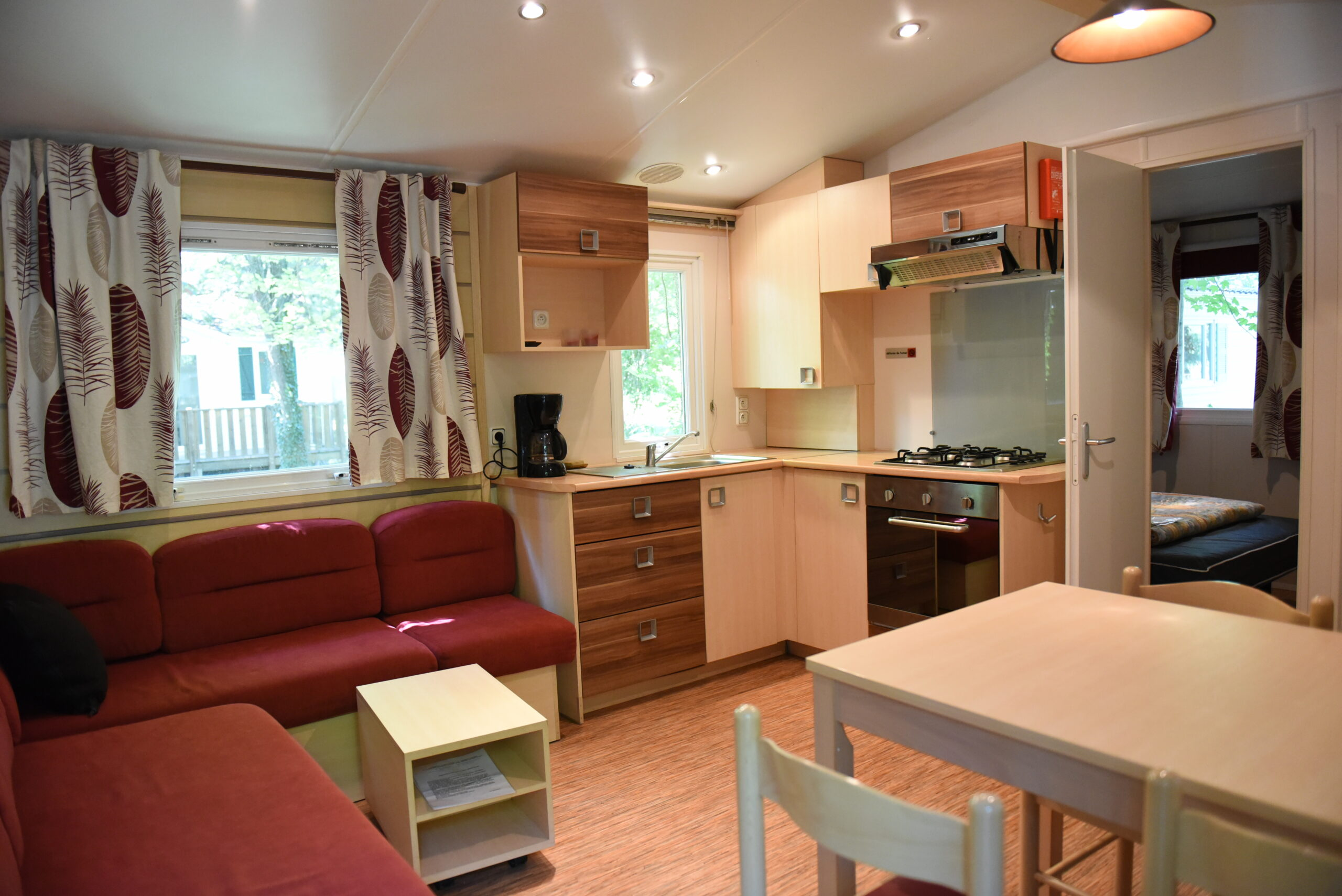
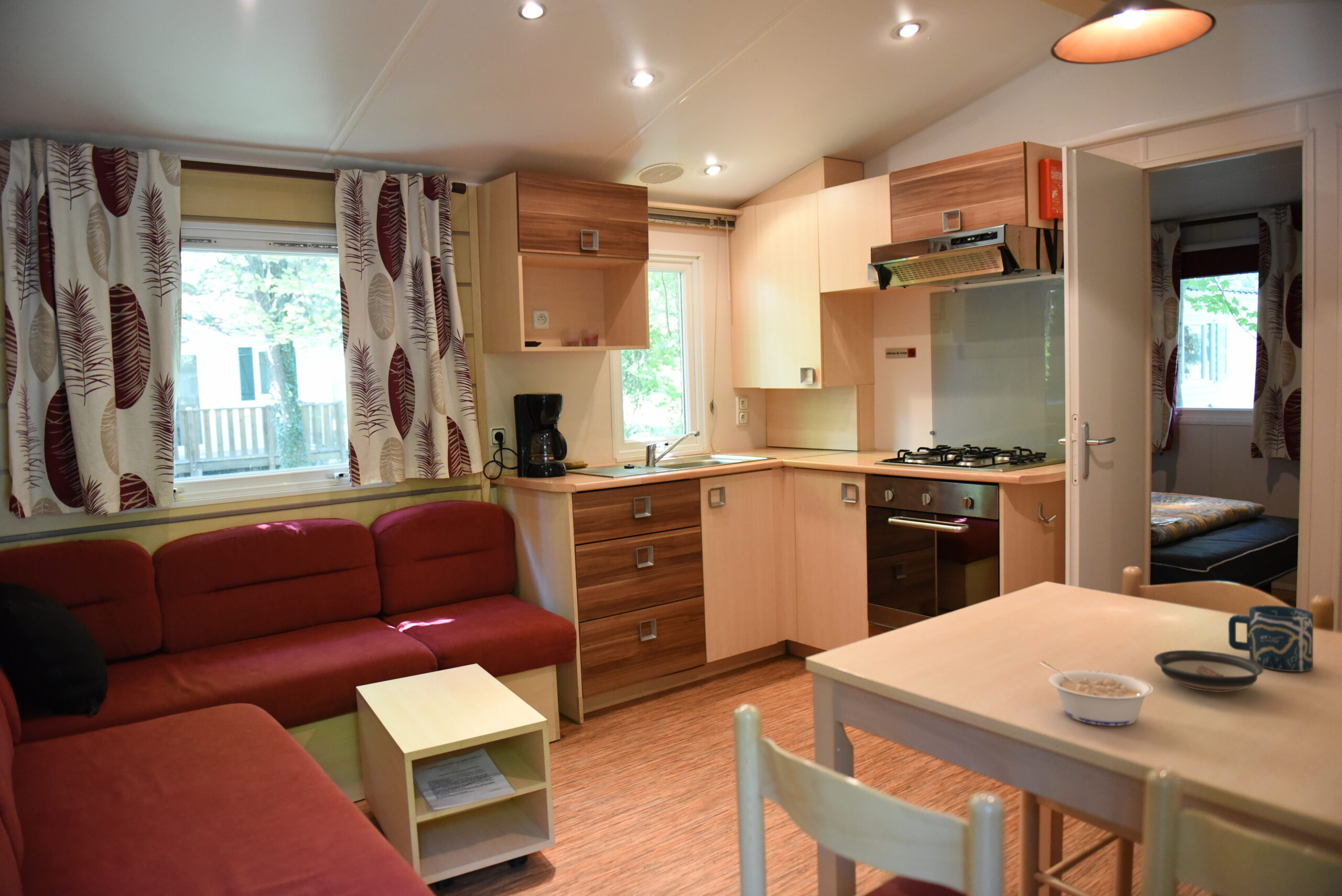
+ cup [1228,604,1314,672]
+ legume [1040,661,1154,726]
+ saucer [1154,650,1264,693]
